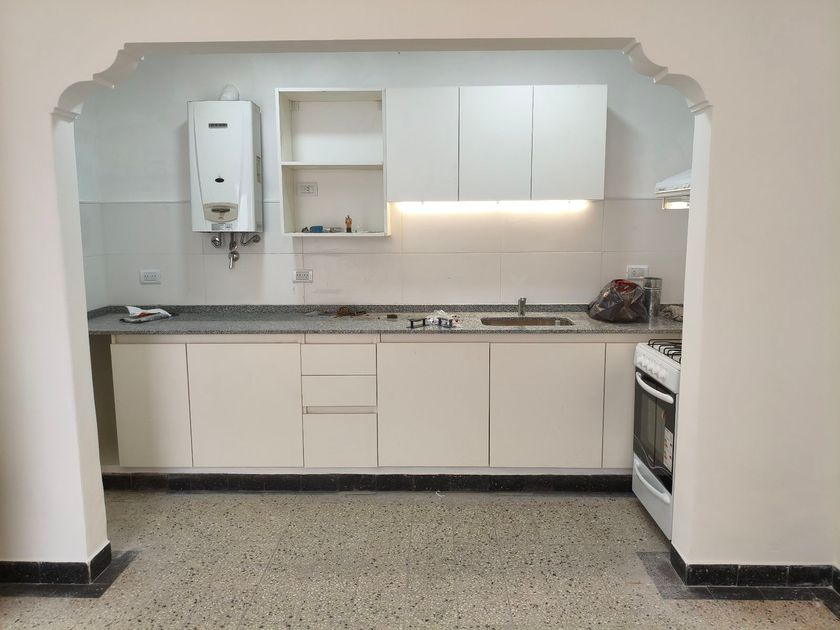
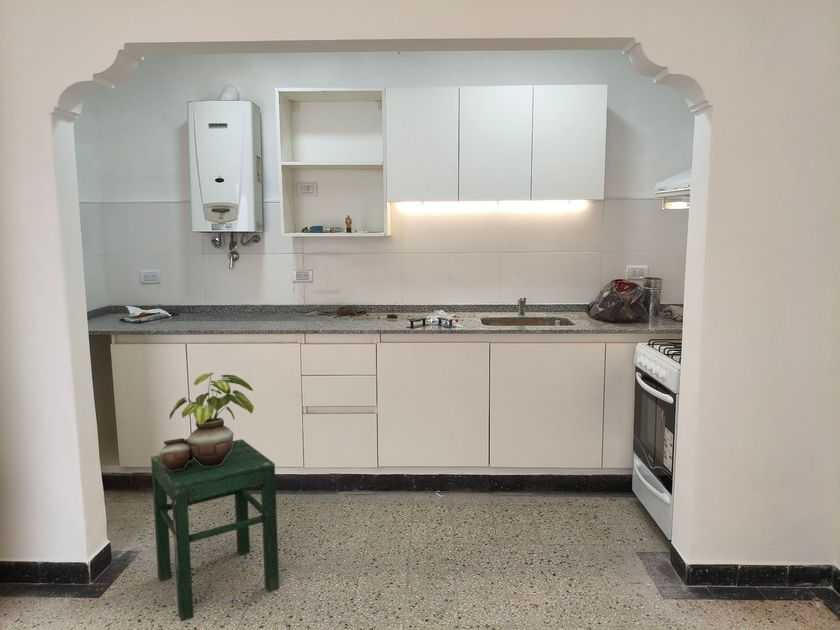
+ potted plant [158,372,255,471]
+ stool [150,438,280,623]
